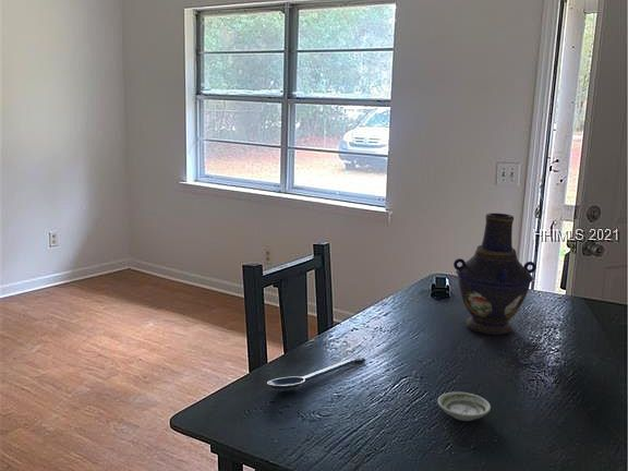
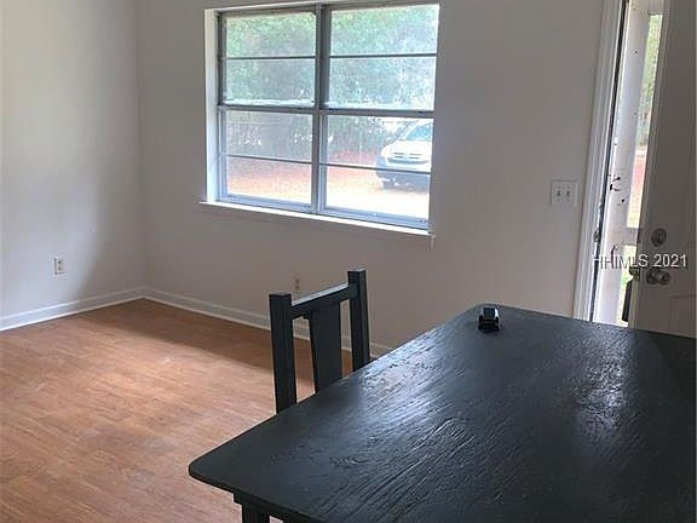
- vase [452,213,538,336]
- spoon [266,357,367,391]
- saucer [436,391,492,422]
